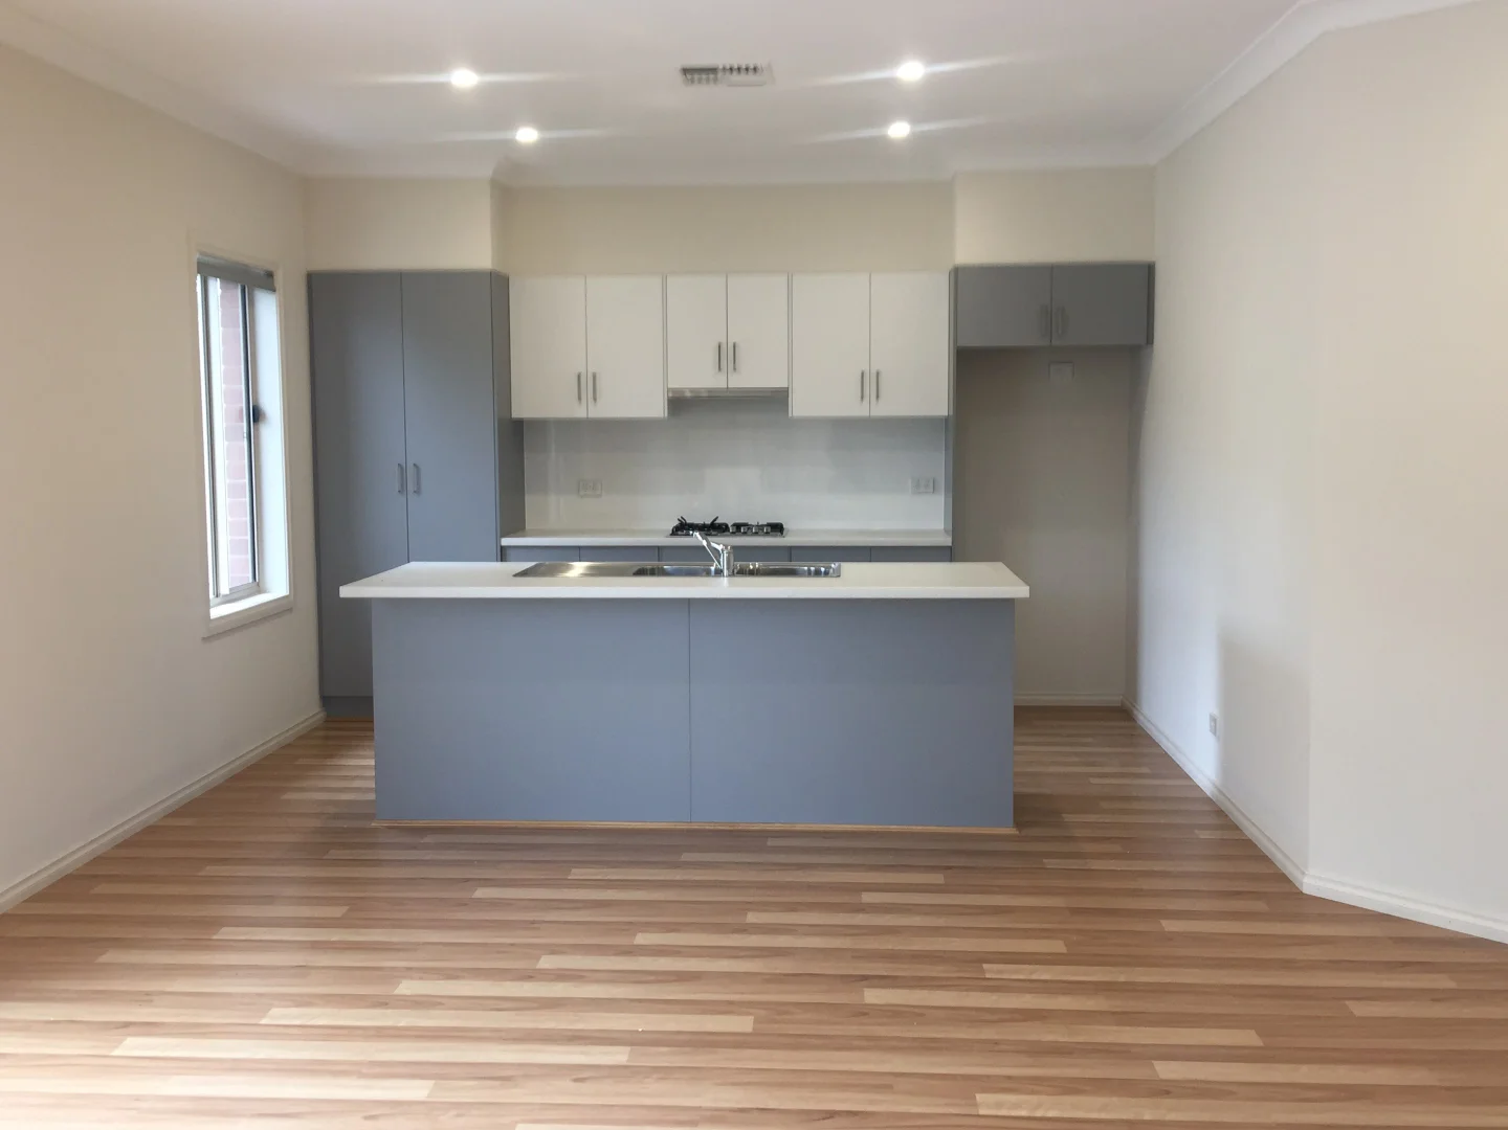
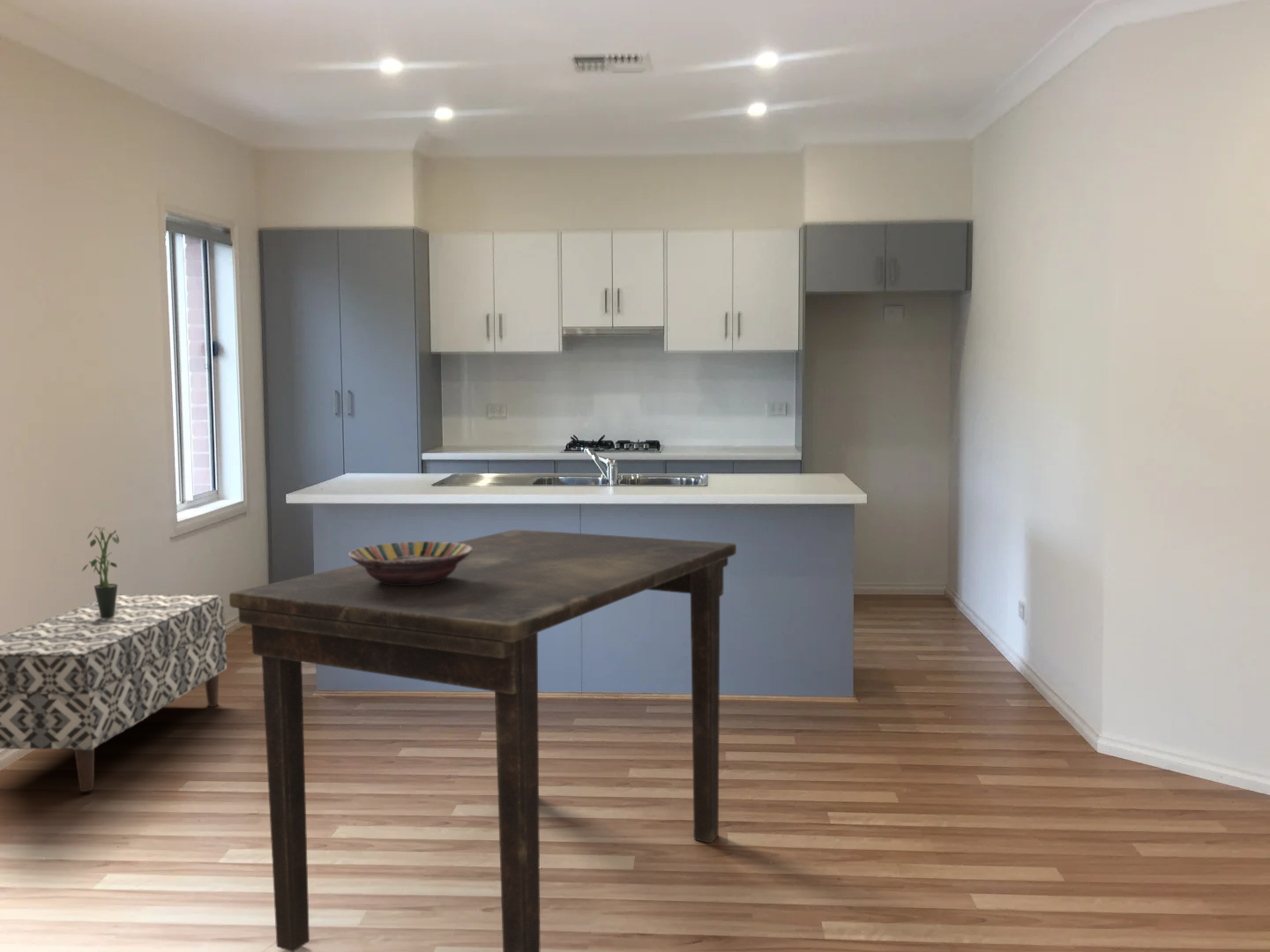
+ dining table [228,528,737,952]
+ potted plant [80,525,121,618]
+ bench [0,593,228,792]
+ serving bowl [347,540,473,585]
